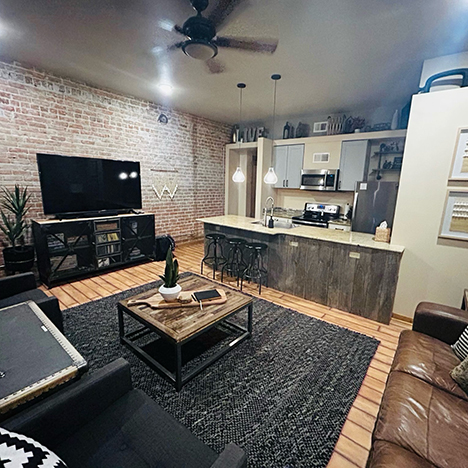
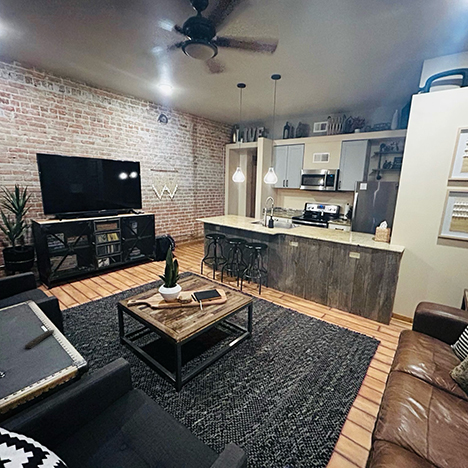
+ remote control [24,329,55,349]
